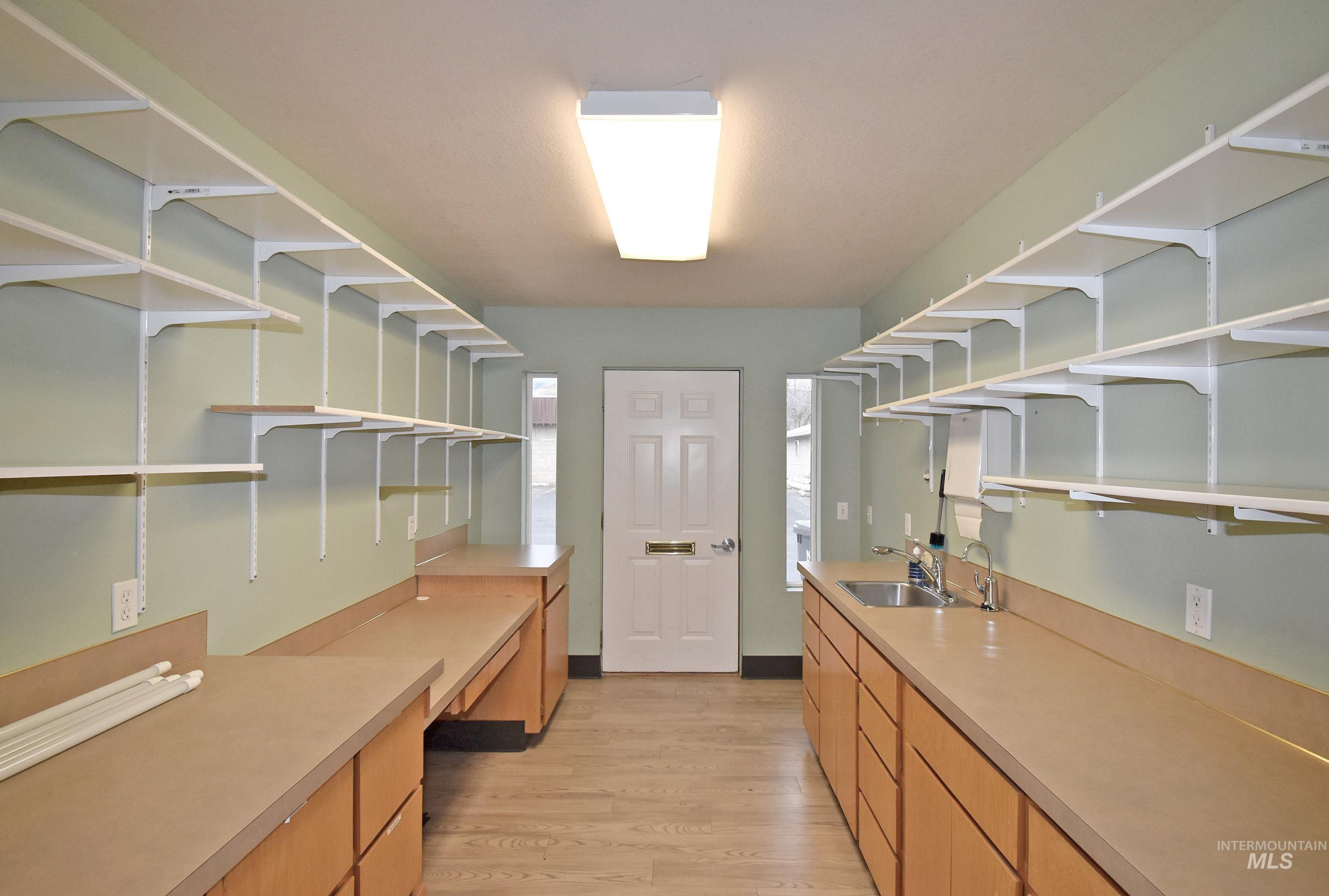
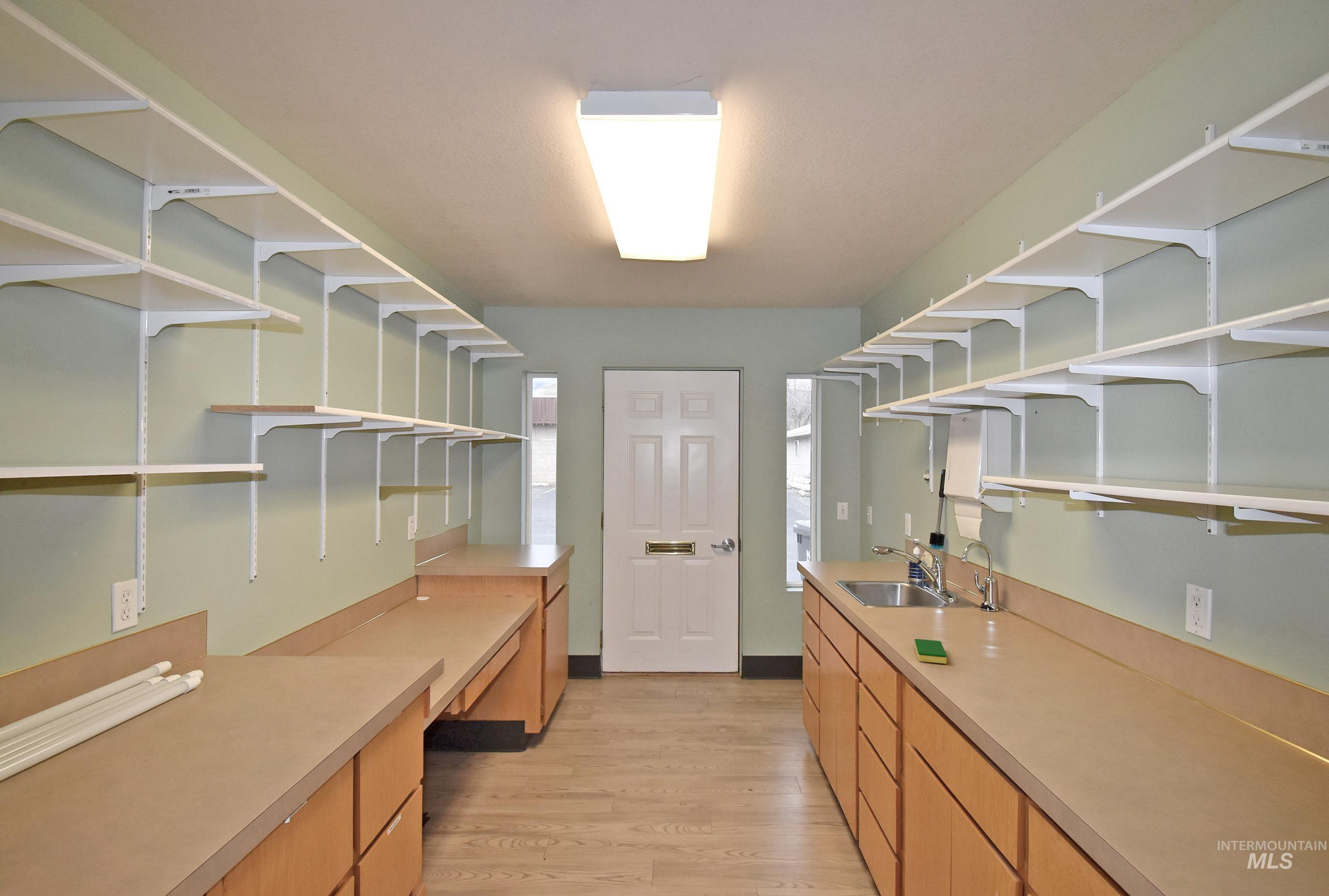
+ dish sponge [914,638,947,664]
